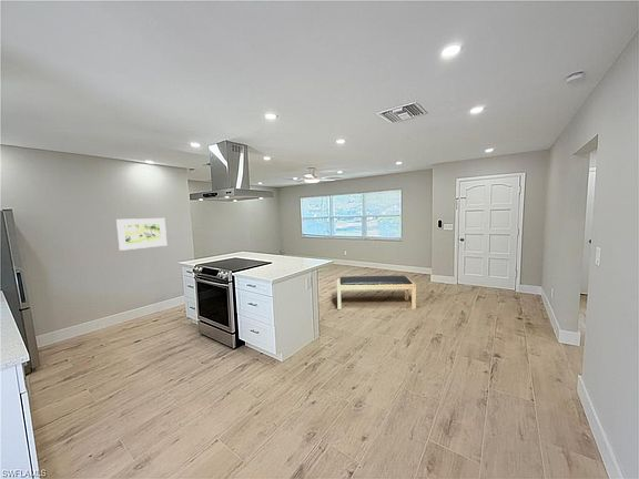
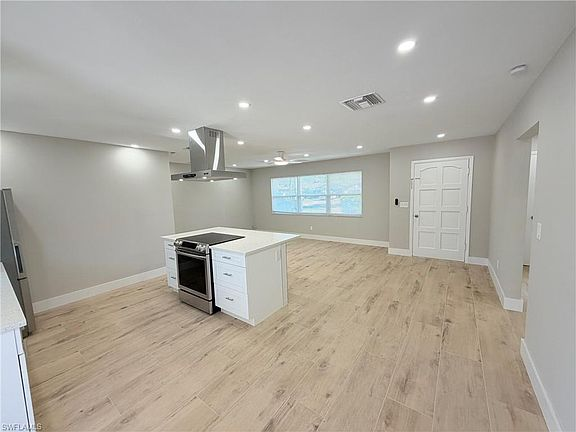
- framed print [115,217,168,252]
- bench [336,275,417,310]
